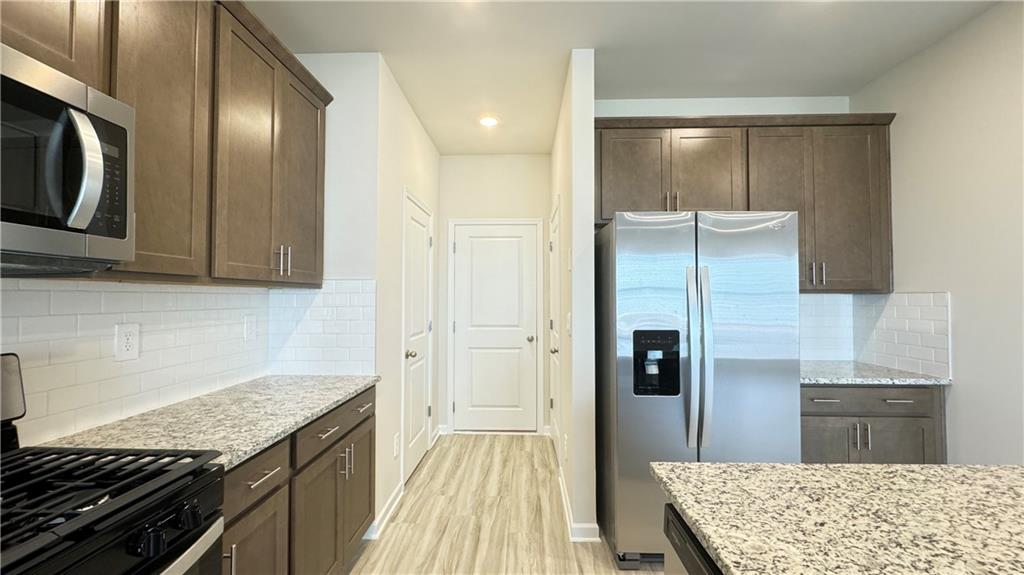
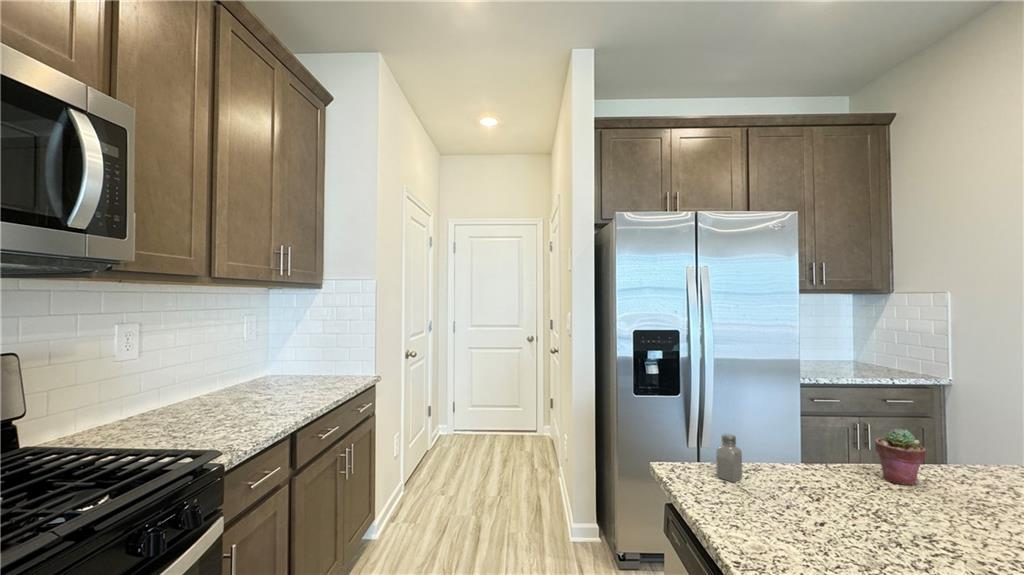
+ potted succulent [874,428,927,486]
+ saltshaker [715,433,743,483]
